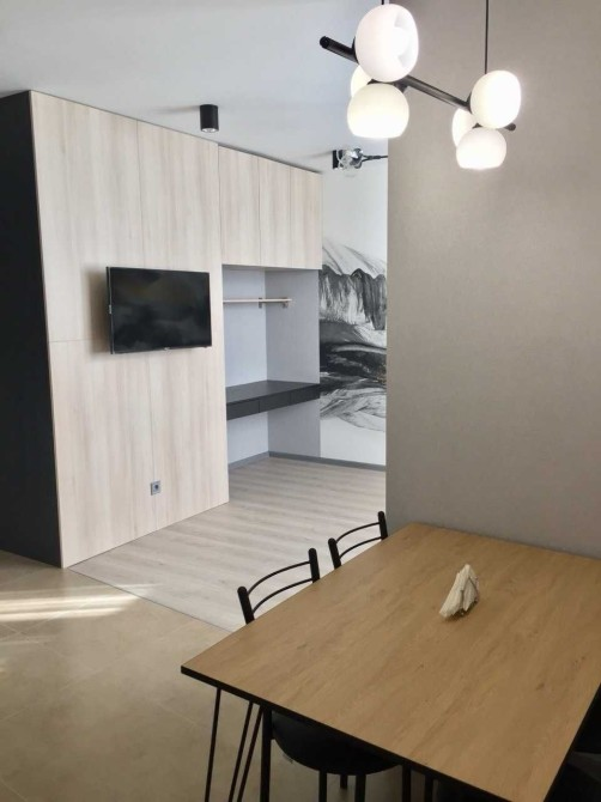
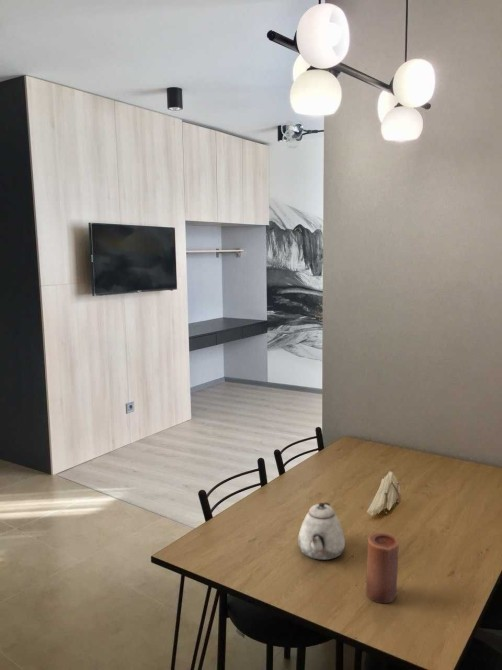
+ candle [365,532,399,604]
+ teapot [297,502,346,561]
